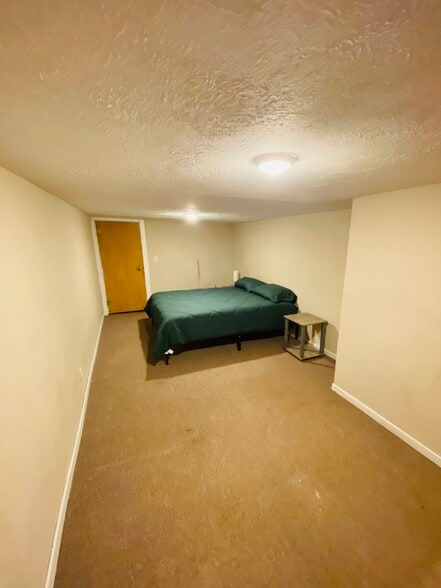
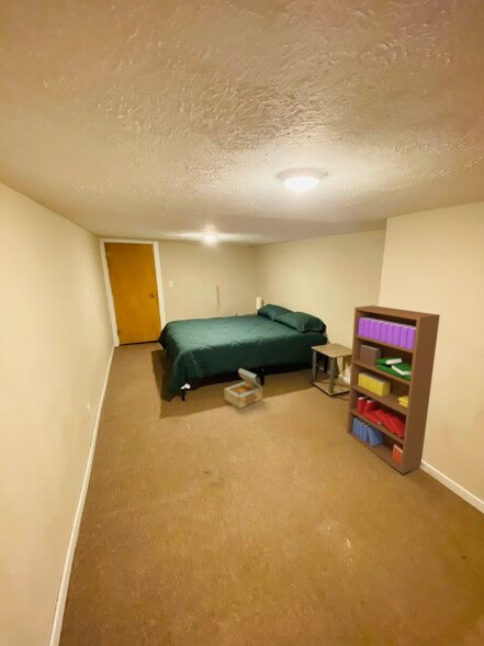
+ cardboard box [223,367,263,410]
+ bookshelf [346,304,441,475]
